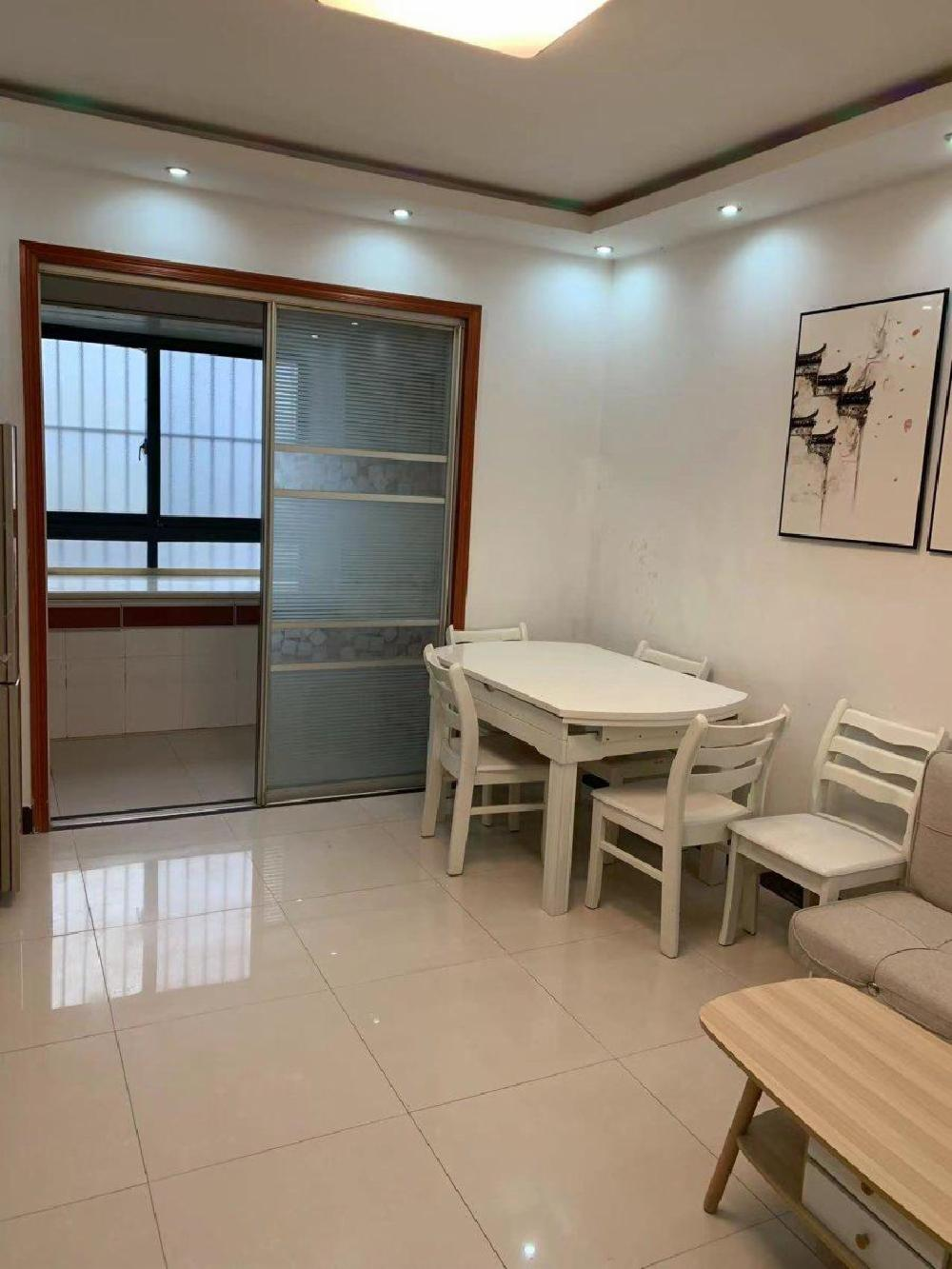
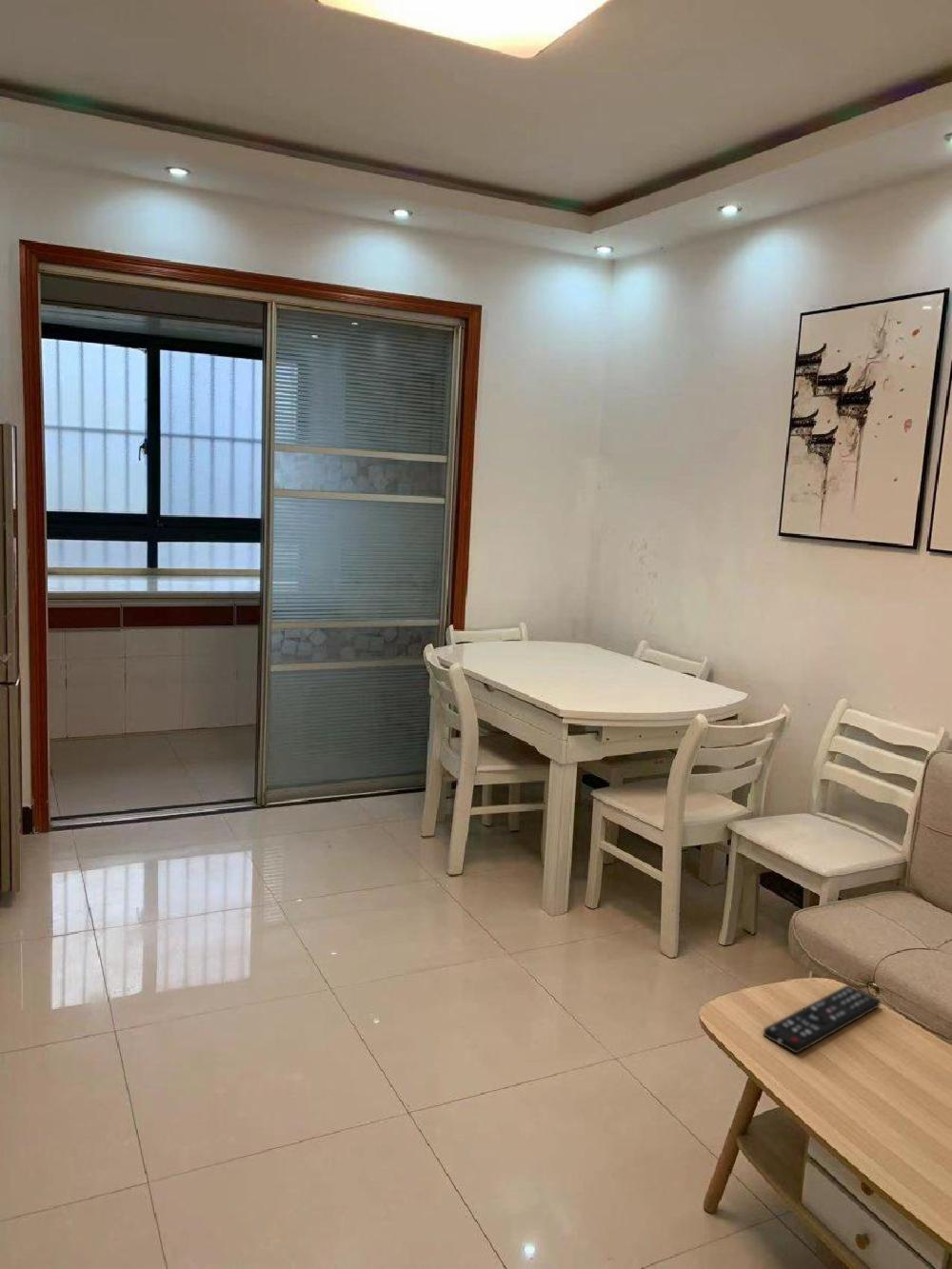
+ remote control [763,984,882,1055]
